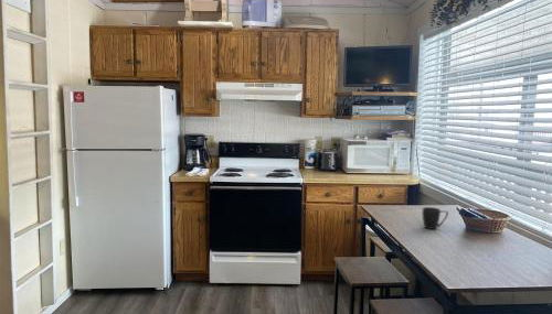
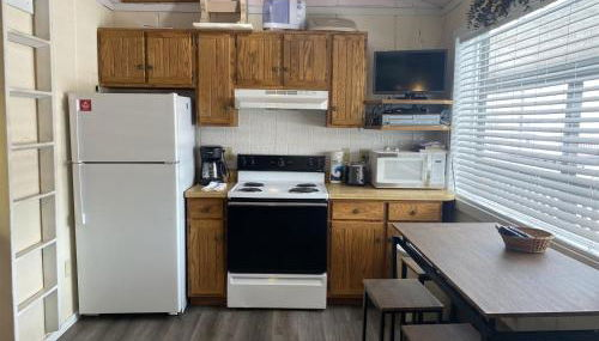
- mug [421,206,449,230]
